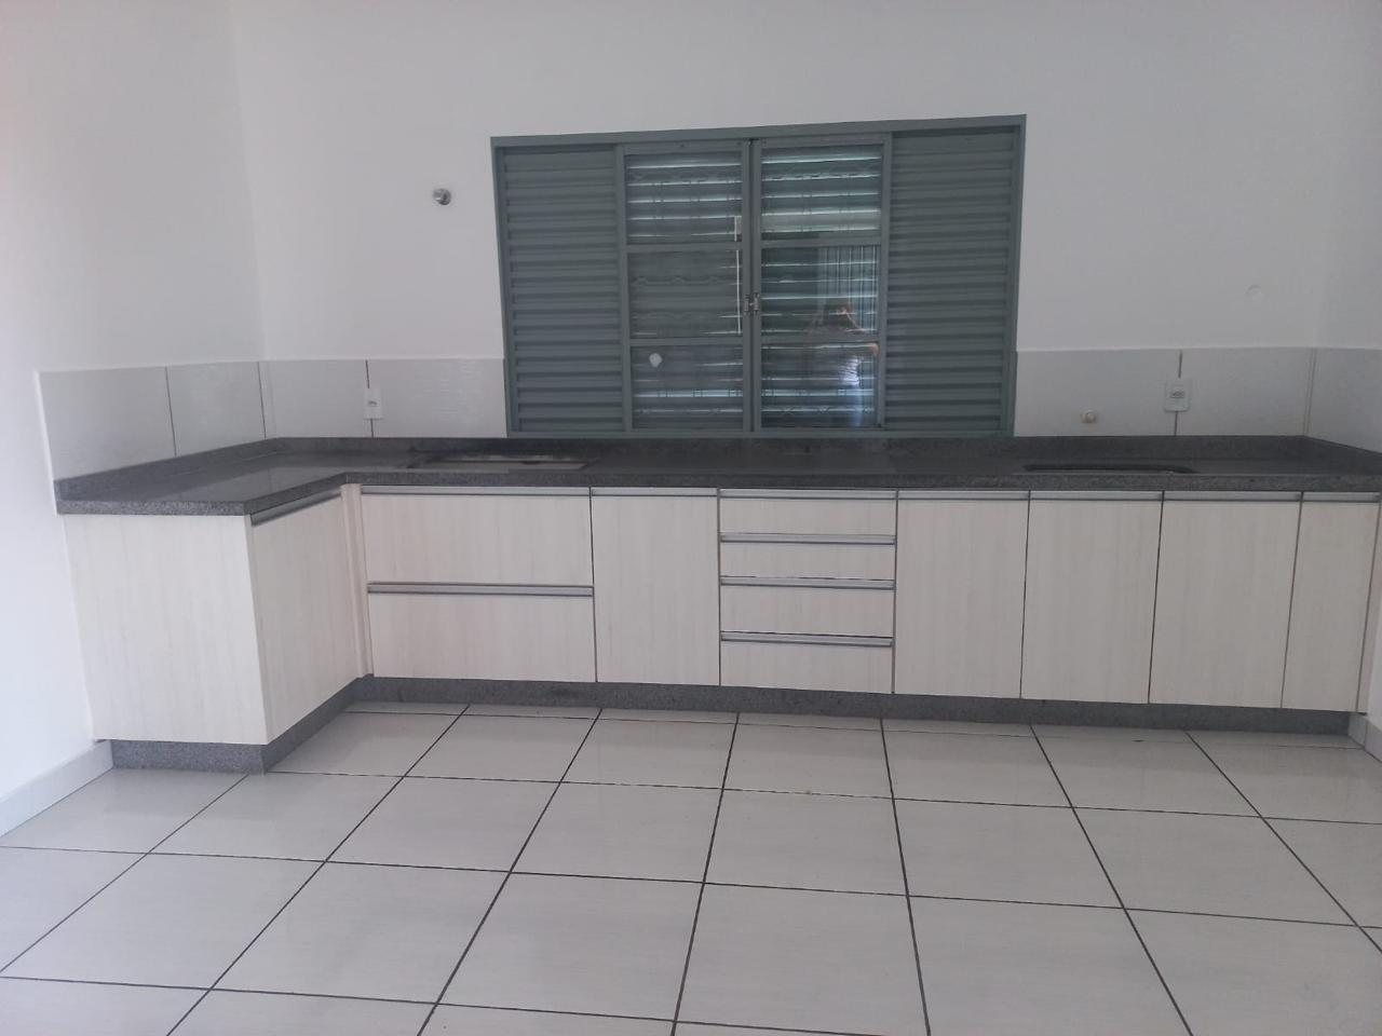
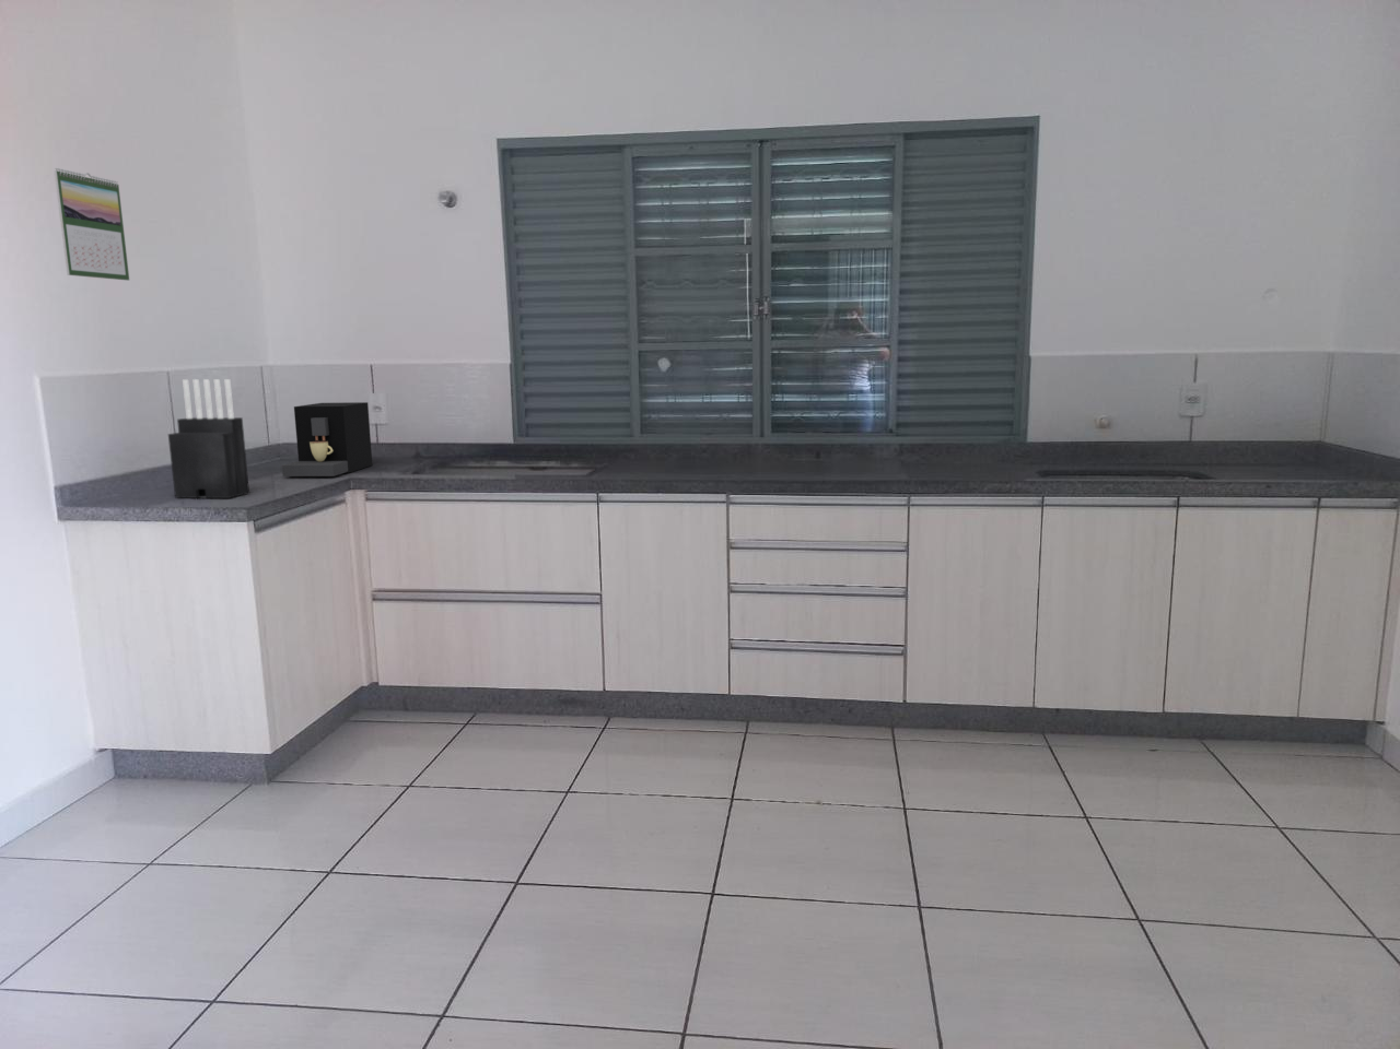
+ knife block [168,378,250,500]
+ calendar [54,167,130,281]
+ coffee maker [281,401,373,477]
